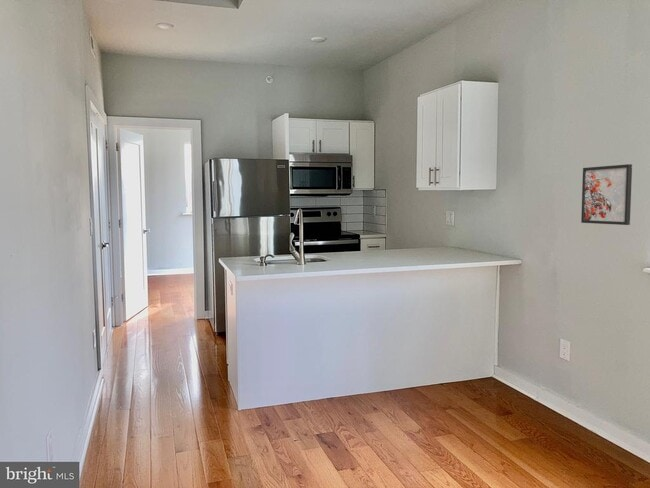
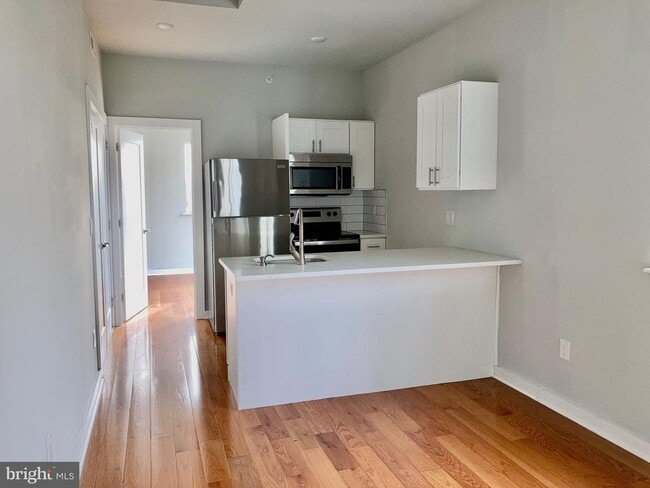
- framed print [580,163,633,226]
